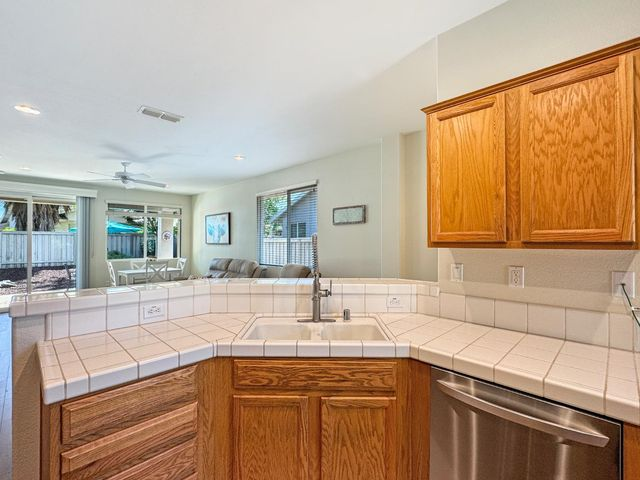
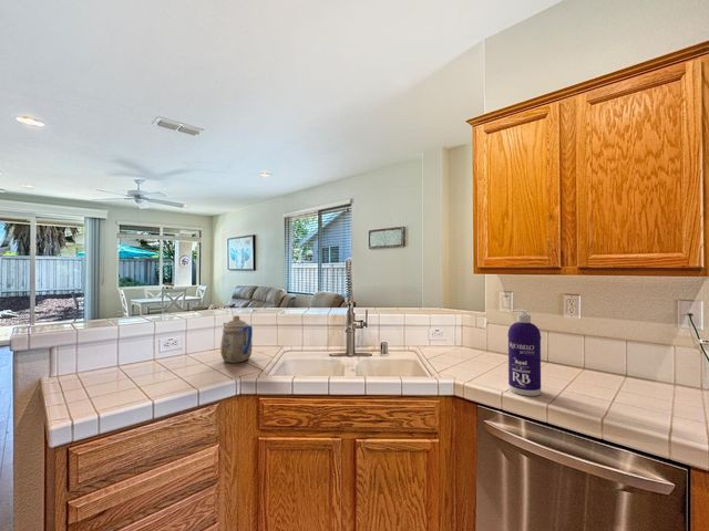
+ spray bottle [506,309,542,397]
+ teapot [219,314,254,364]
